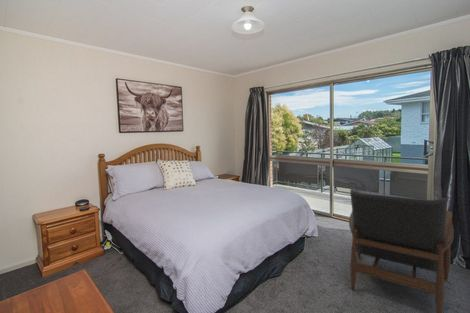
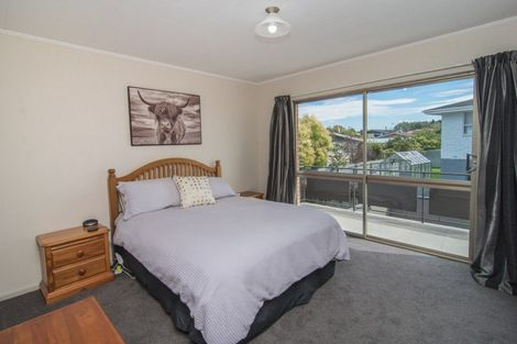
- armchair [348,188,455,313]
